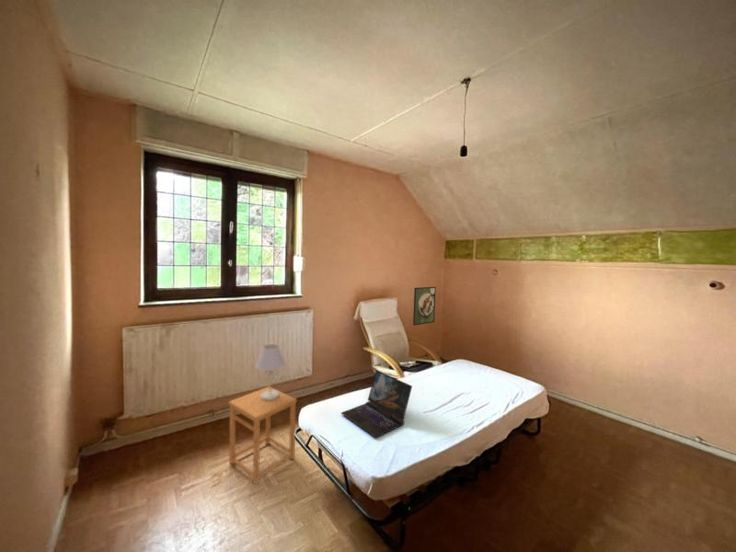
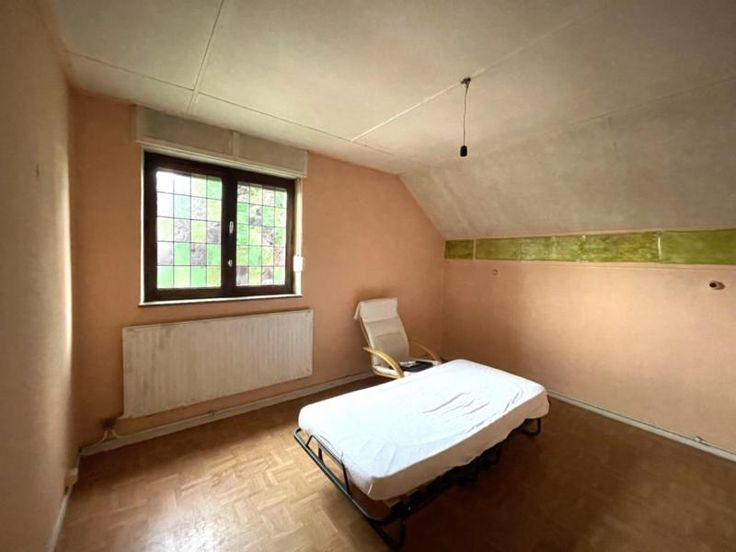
- side table [228,386,298,485]
- table lamp [254,343,286,401]
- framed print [412,286,437,326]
- laptop [340,369,413,439]
